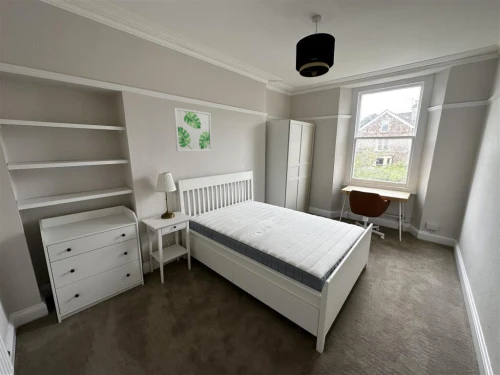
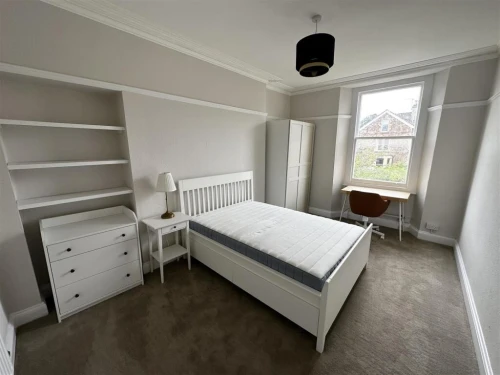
- wall art [173,107,213,152]
